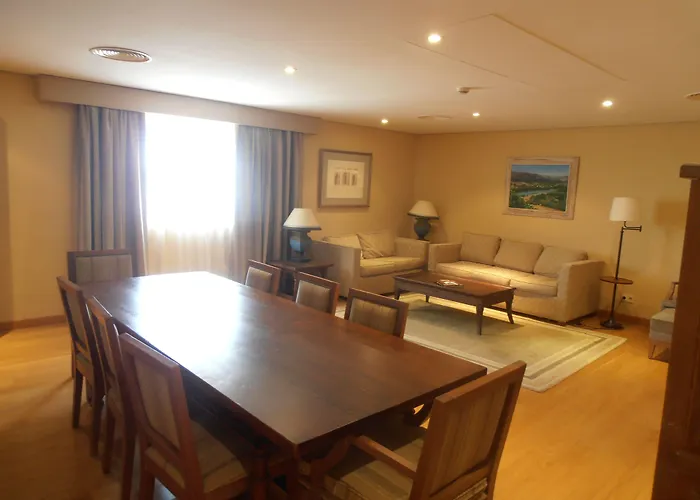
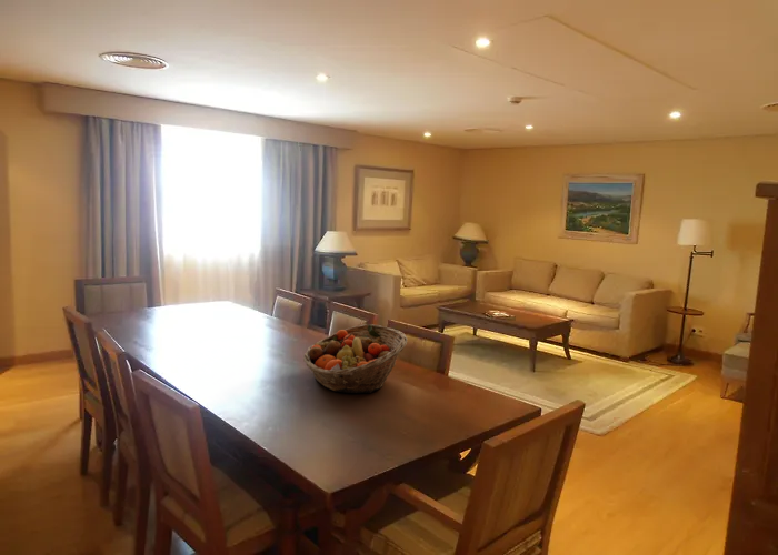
+ fruit basket [302,323,408,394]
